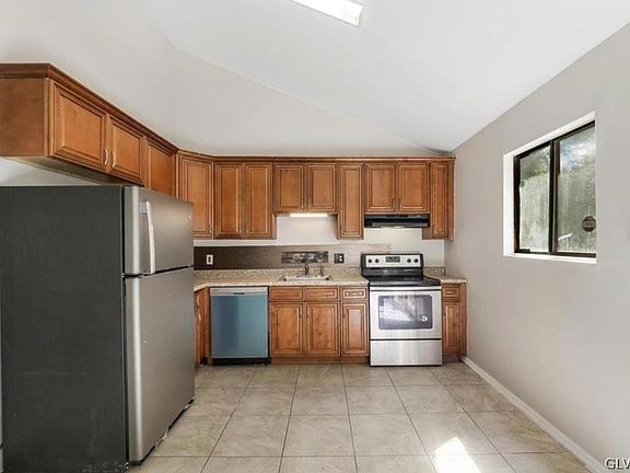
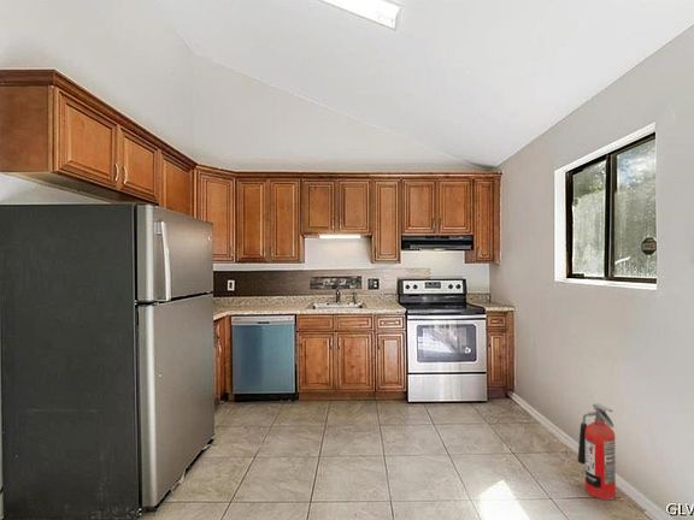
+ fire extinguisher [577,402,617,501]
